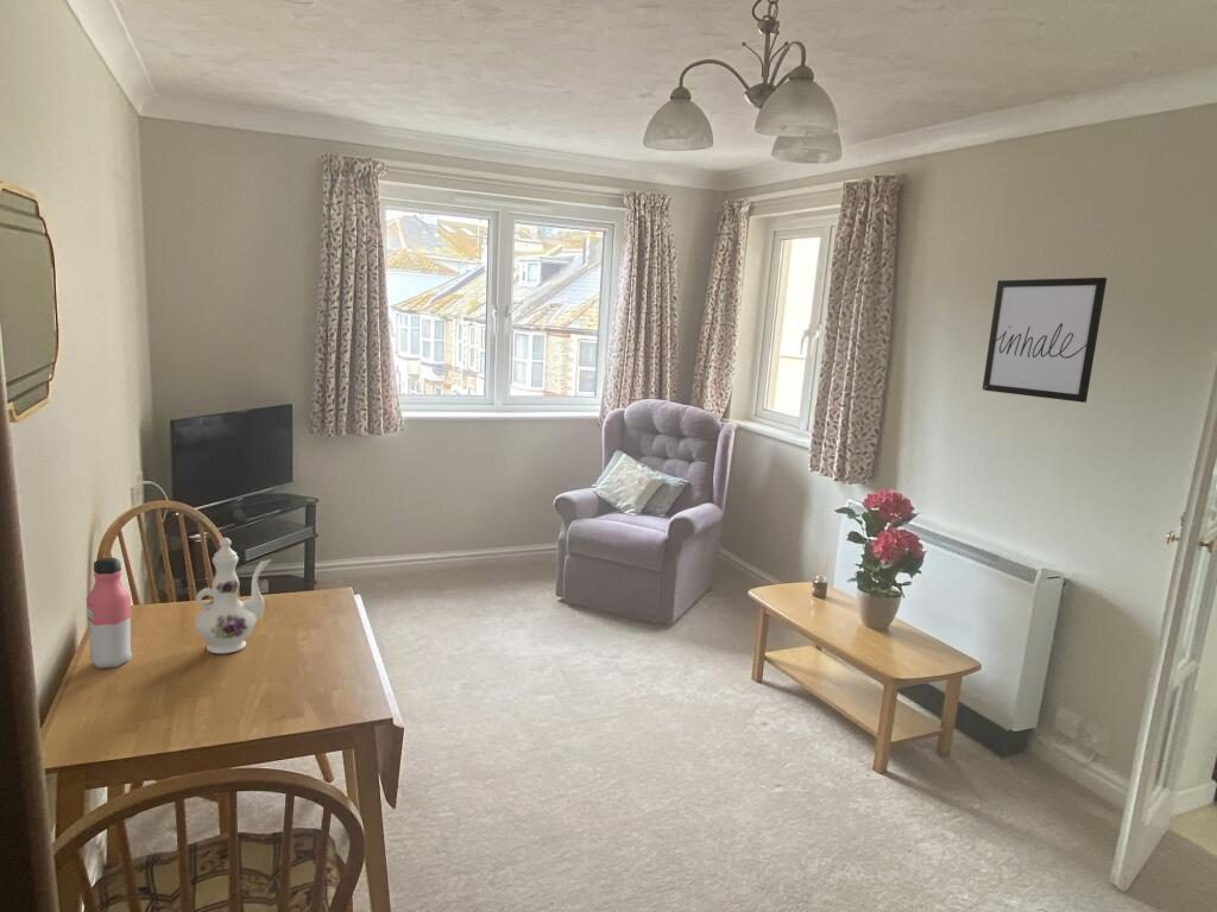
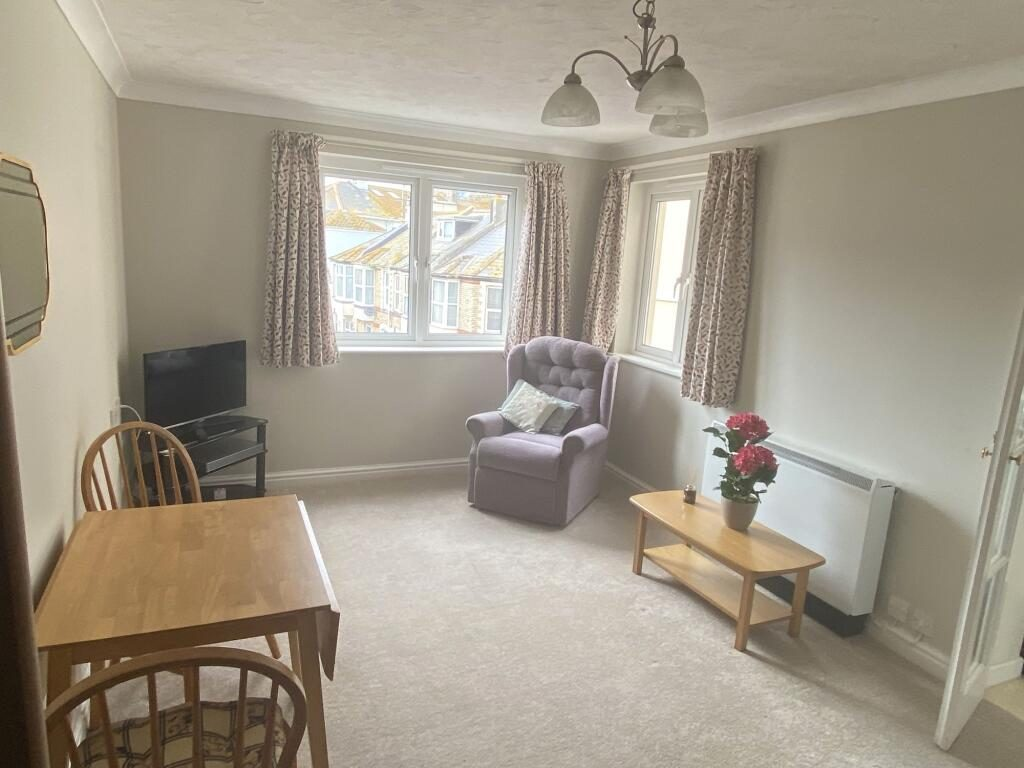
- wall art [982,277,1108,404]
- water bottle [86,557,133,670]
- chinaware [194,537,273,654]
